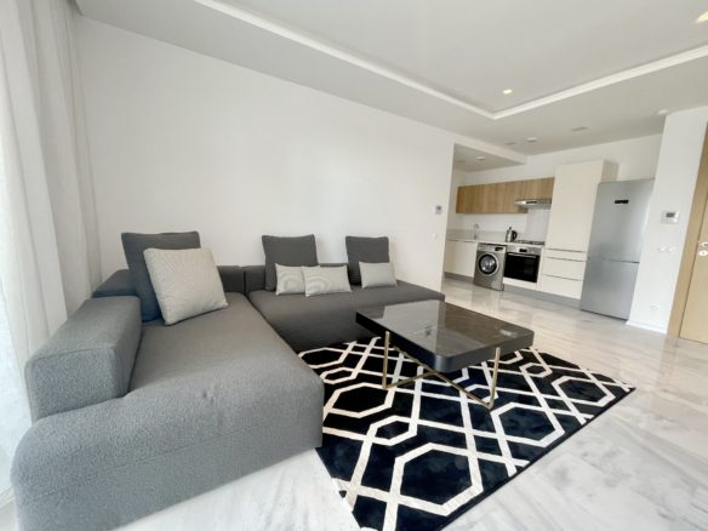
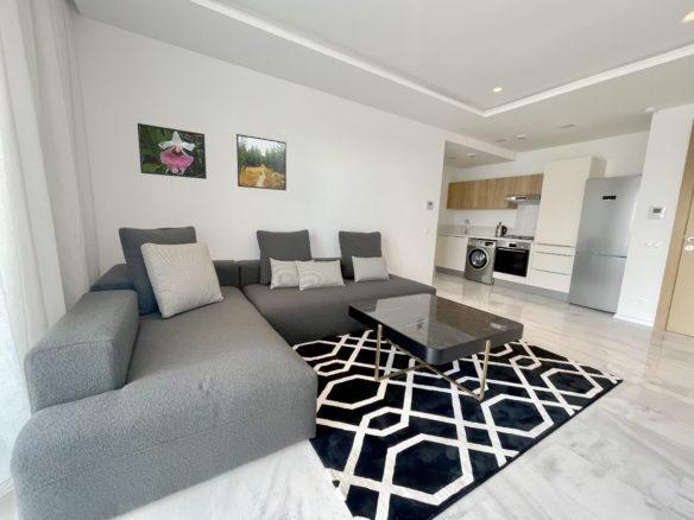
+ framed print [137,122,208,180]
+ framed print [235,133,288,191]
